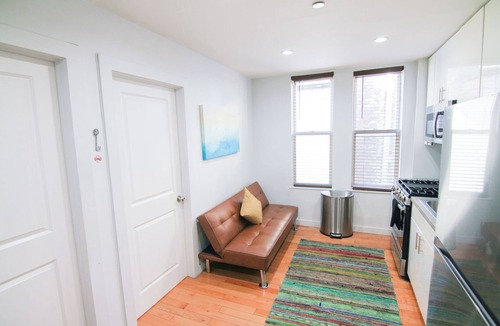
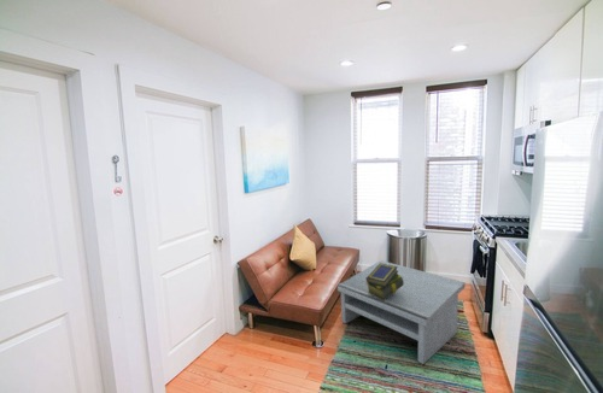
+ stack of books [365,263,404,300]
+ coffee table [336,259,467,365]
